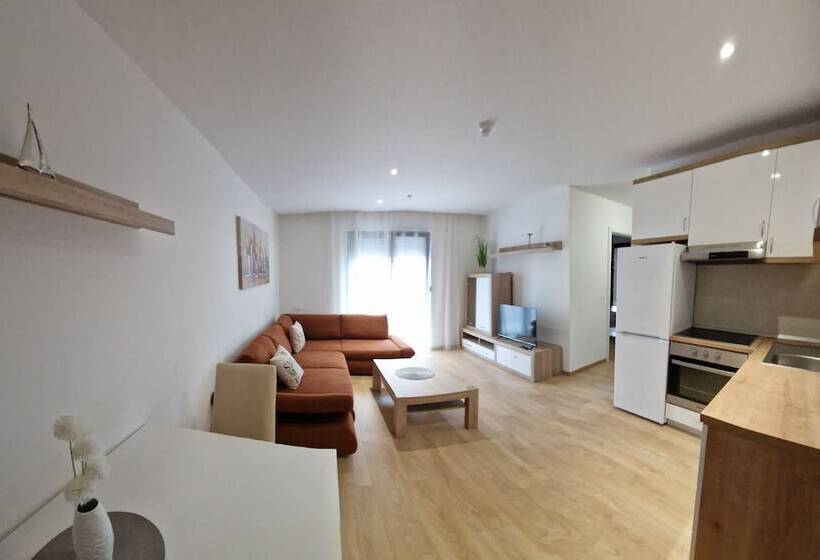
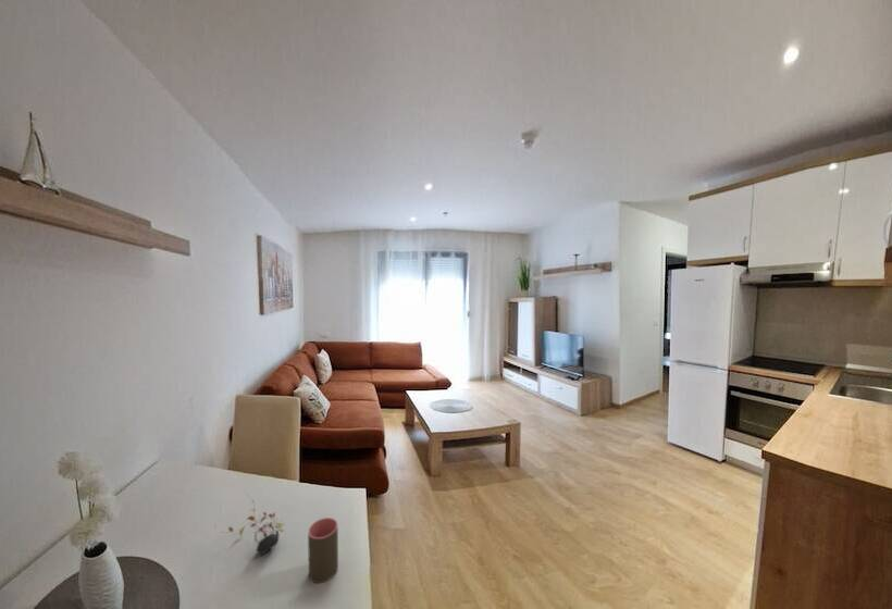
+ cup [307,517,339,584]
+ teapot [213,490,284,555]
